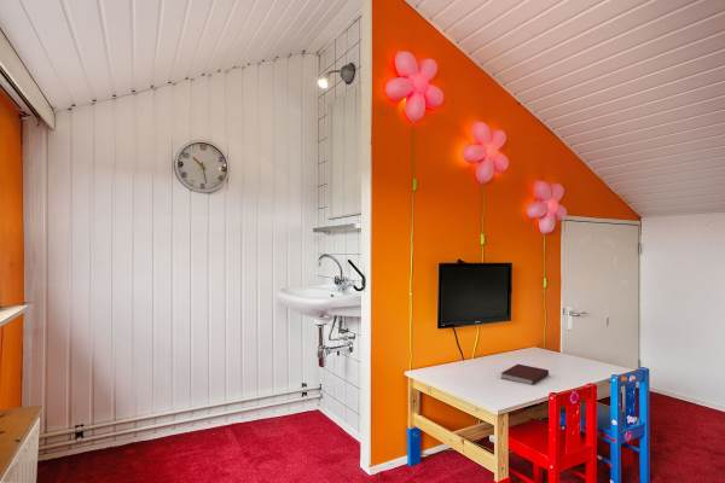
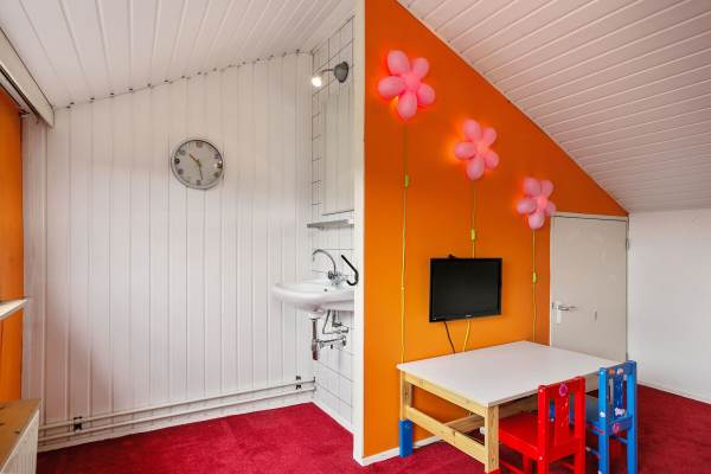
- notebook [500,363,550,386]
